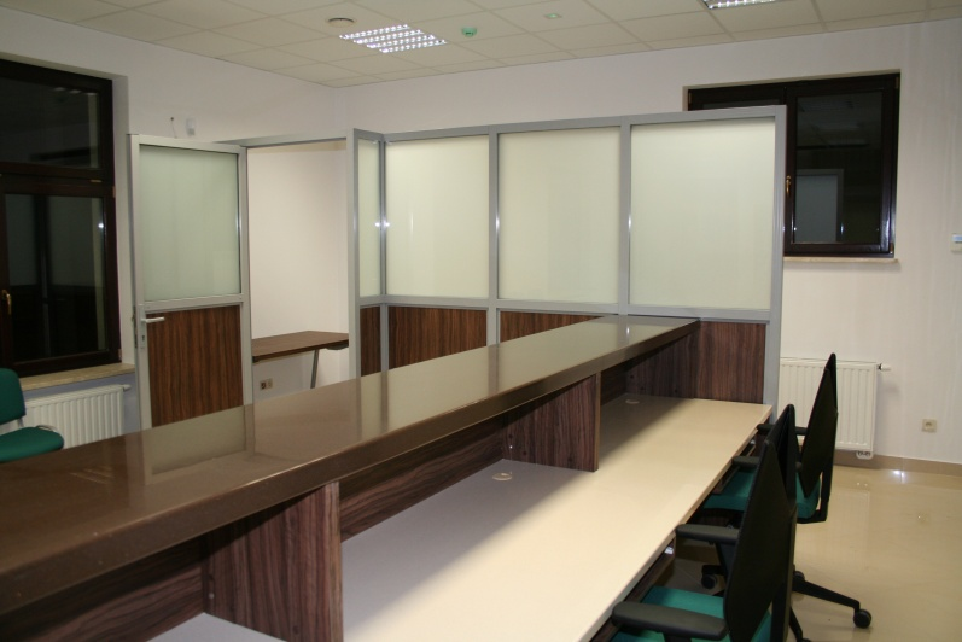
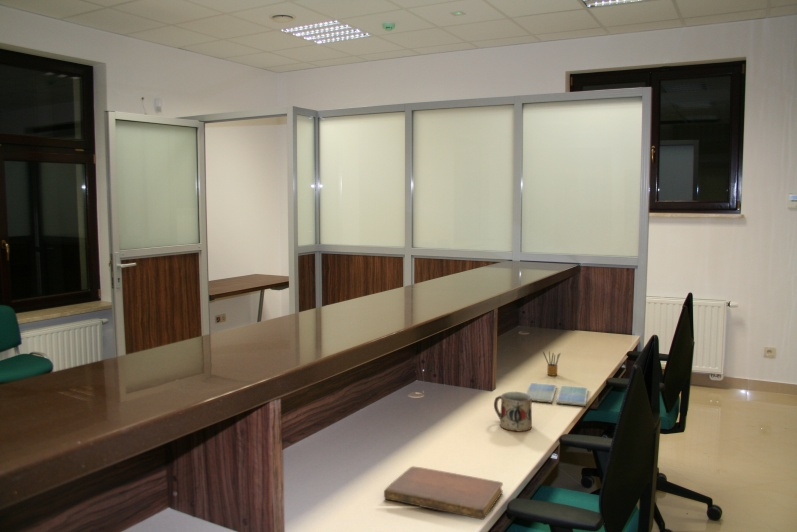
+ notebook [383,465,504,521]
+ mug [493,391,533,433]
+ drink coaster [525,382,589,407]
+ pencil box [542,351,561,377]
